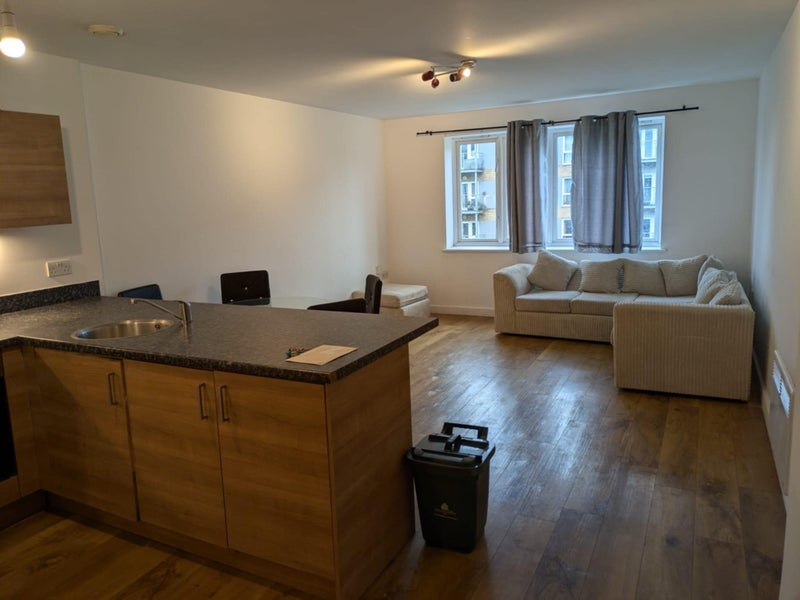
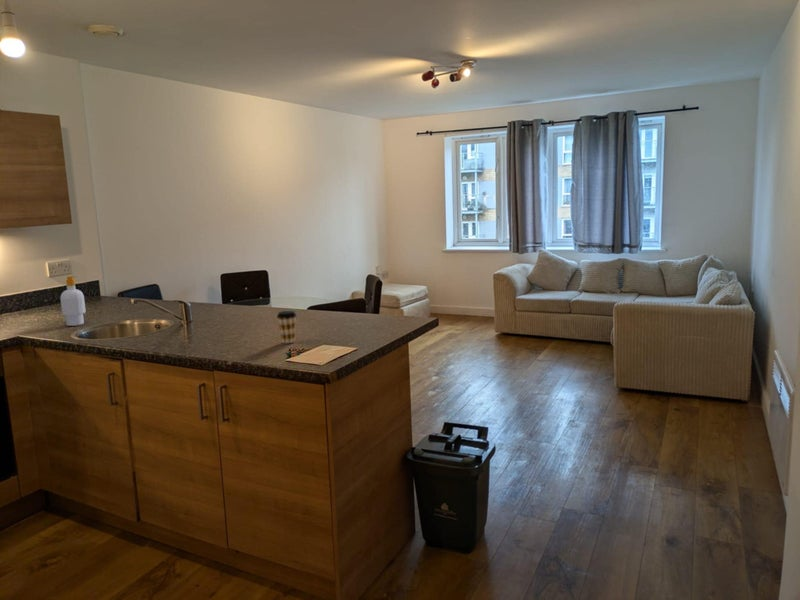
+ soap bottle [59,275,87,327]
+ coffee cup [276,310,298,344]
